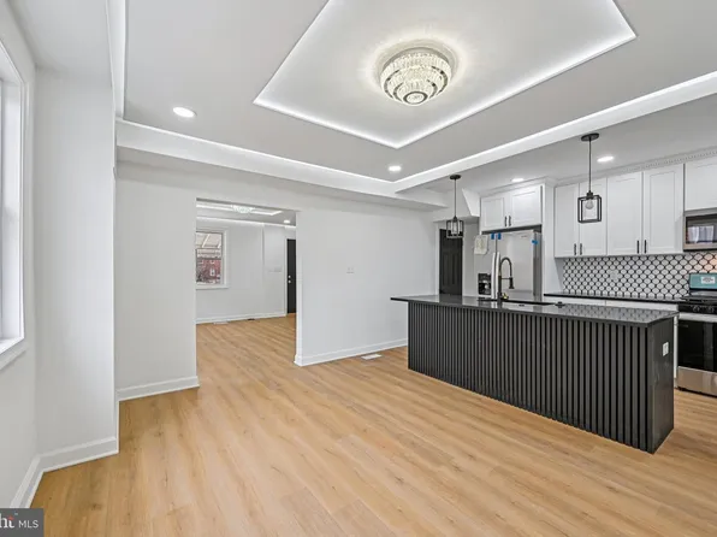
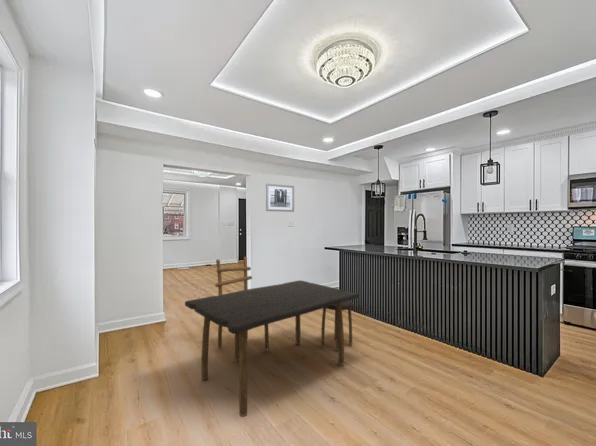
+ dining table [184,256,360,418]
+ wall art [265,183,295,213]
